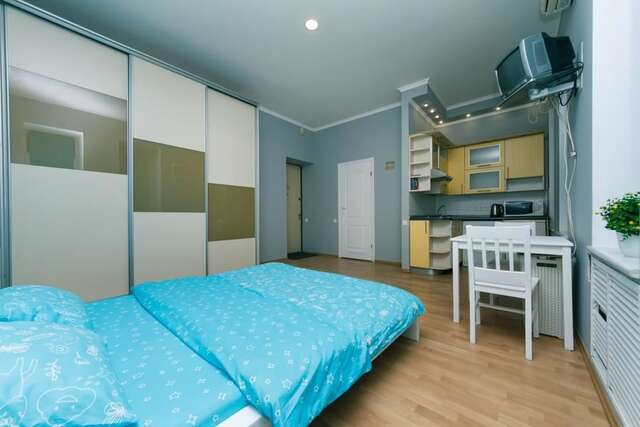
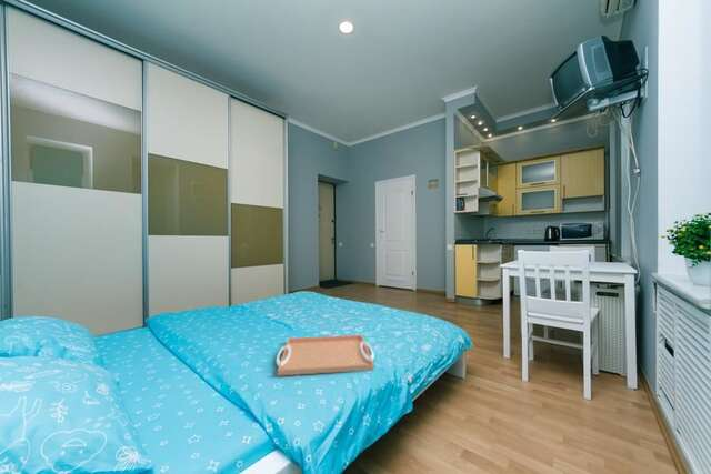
+ serving tray [276,334,375,377]
